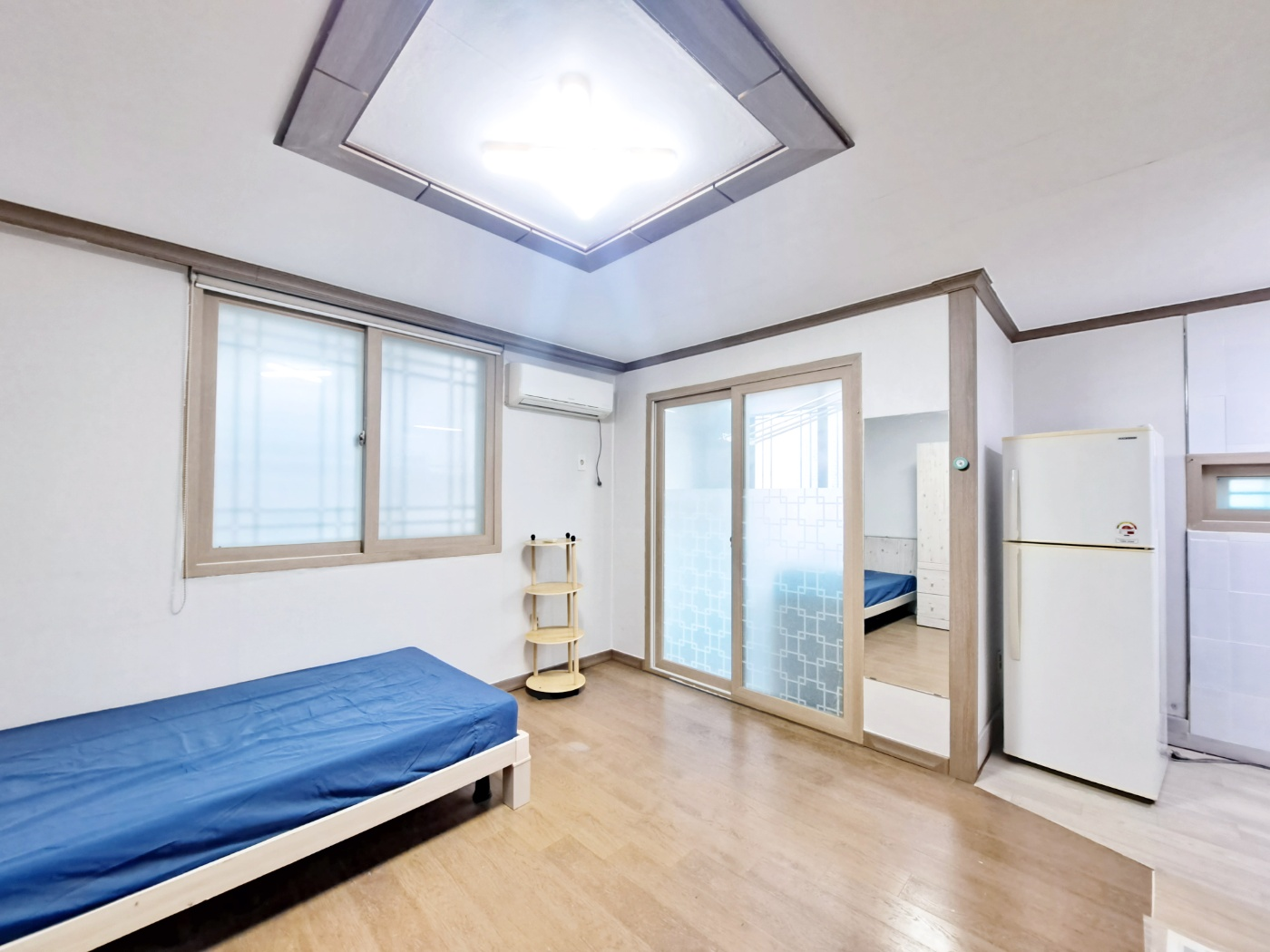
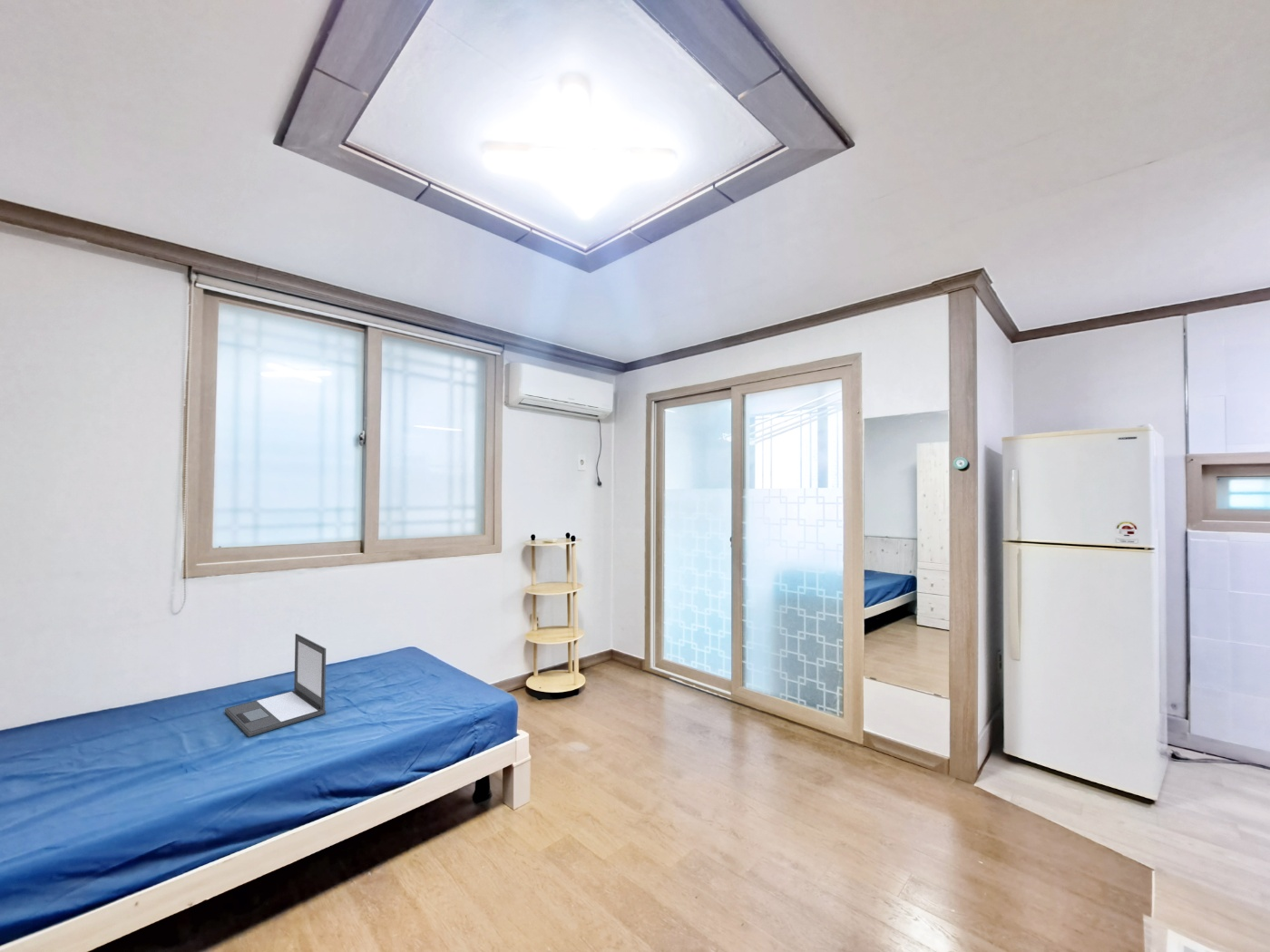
+ laptop [224,633,327,737]
